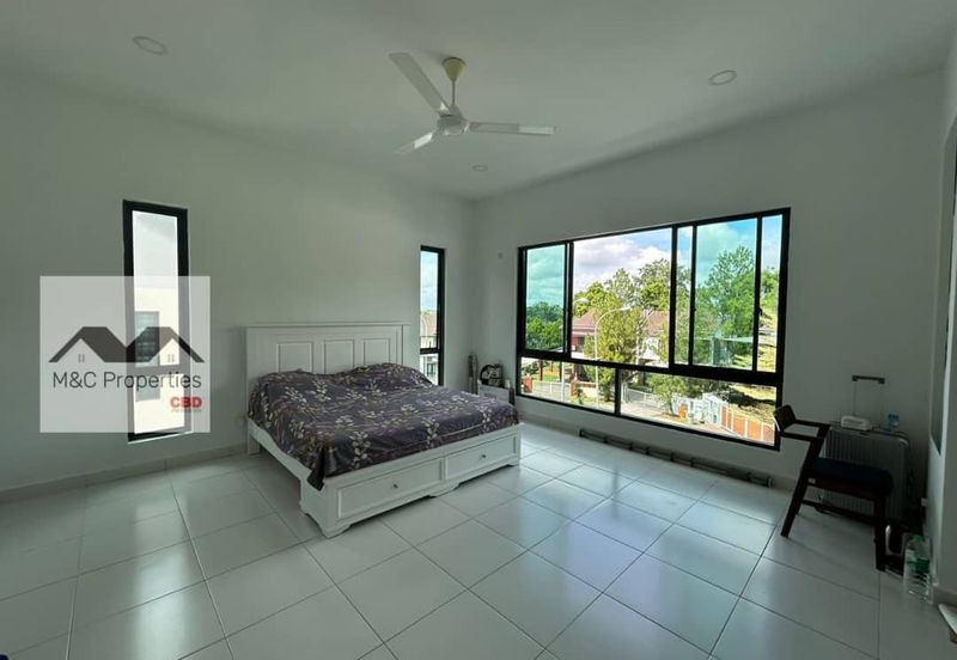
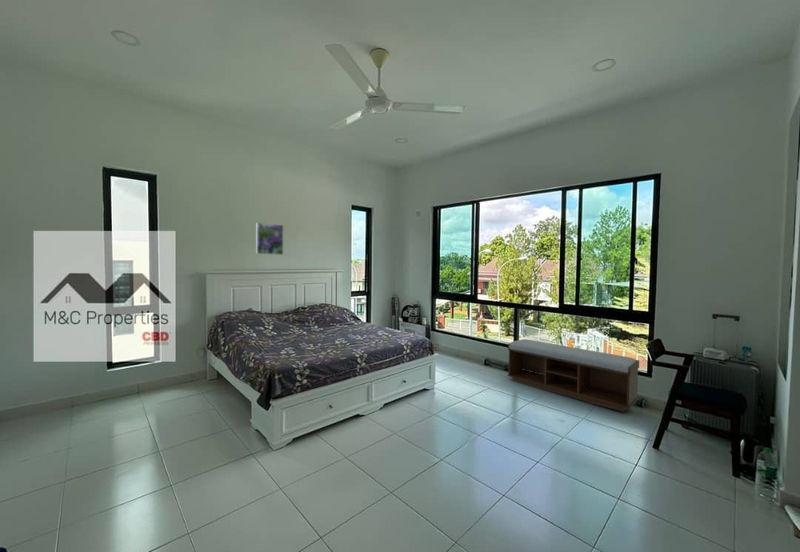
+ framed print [255,222,284,256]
+ bench [507,338,640,413]
